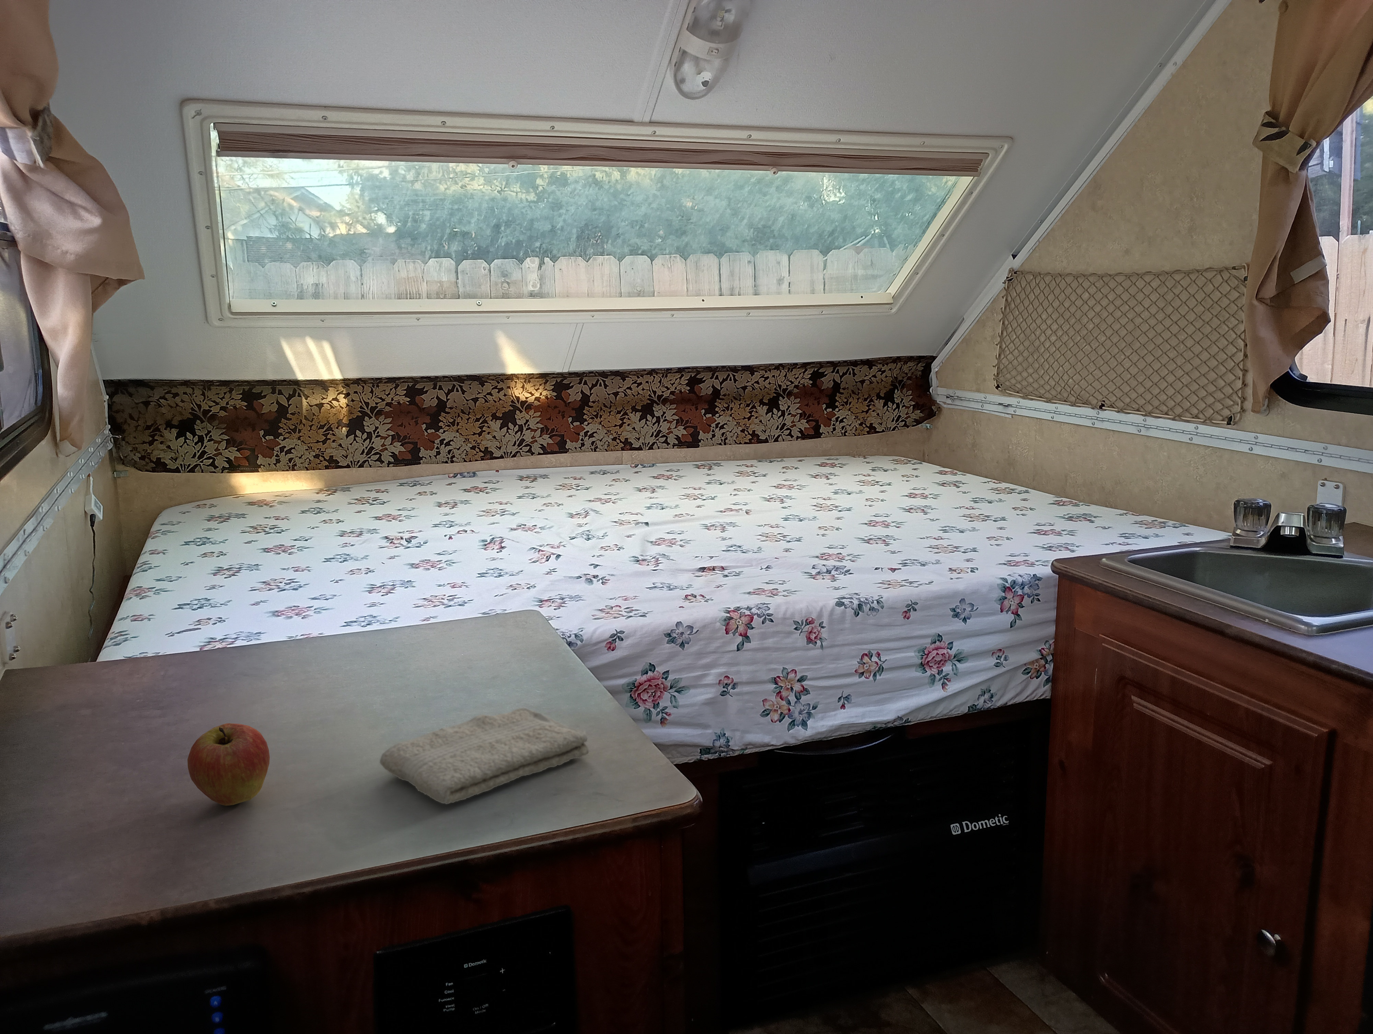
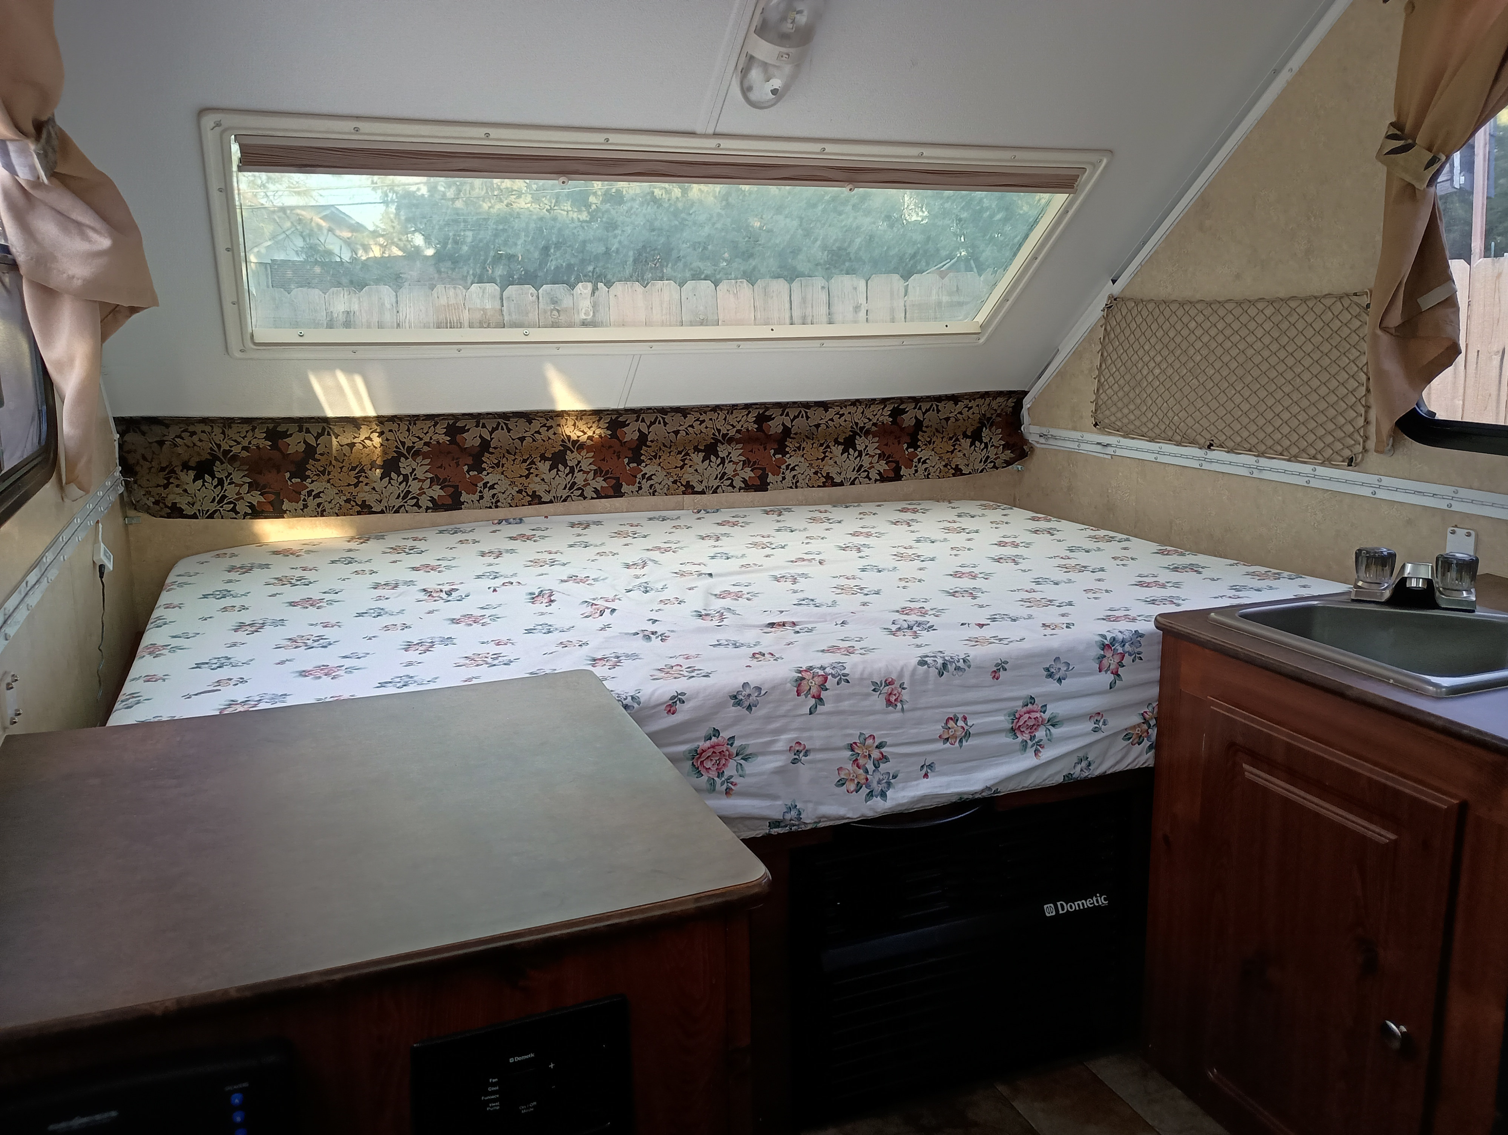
- washcloth [379,707,589,805]
- fruit [187,723,270,806]
